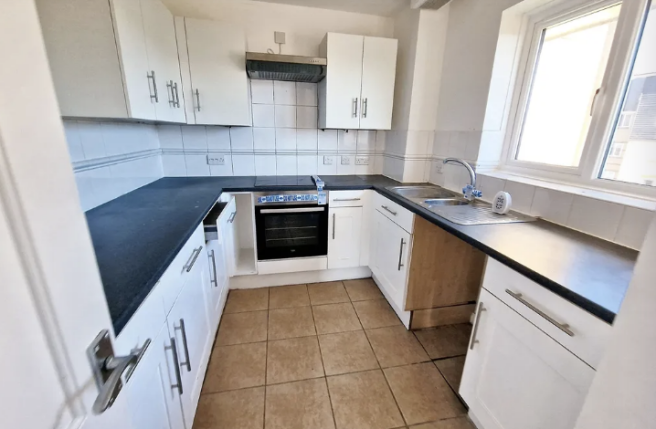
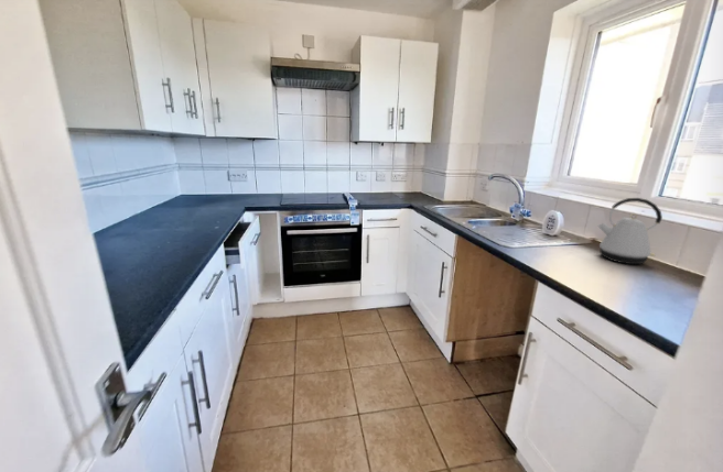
+ kettle [597,197,663,265]
